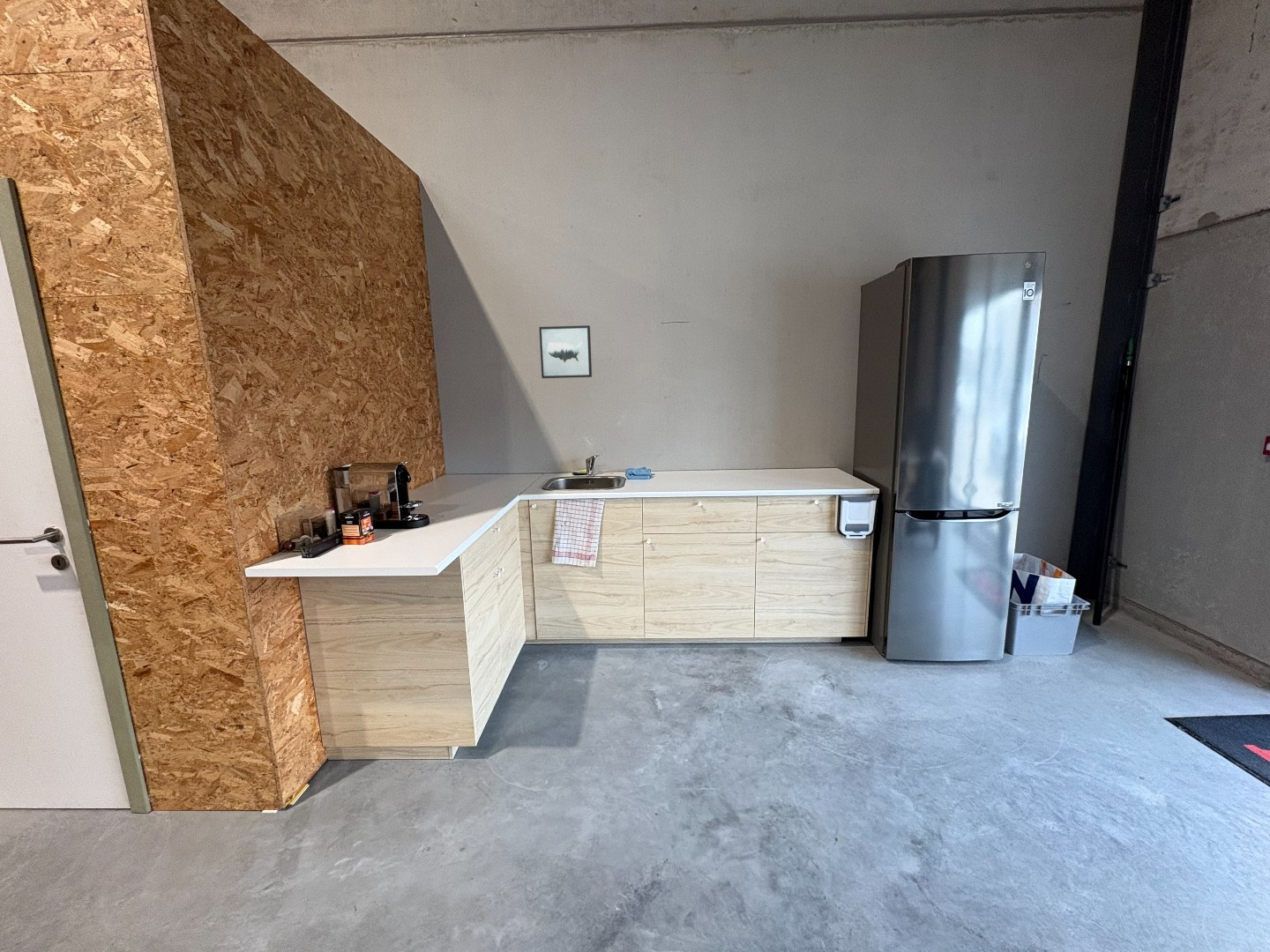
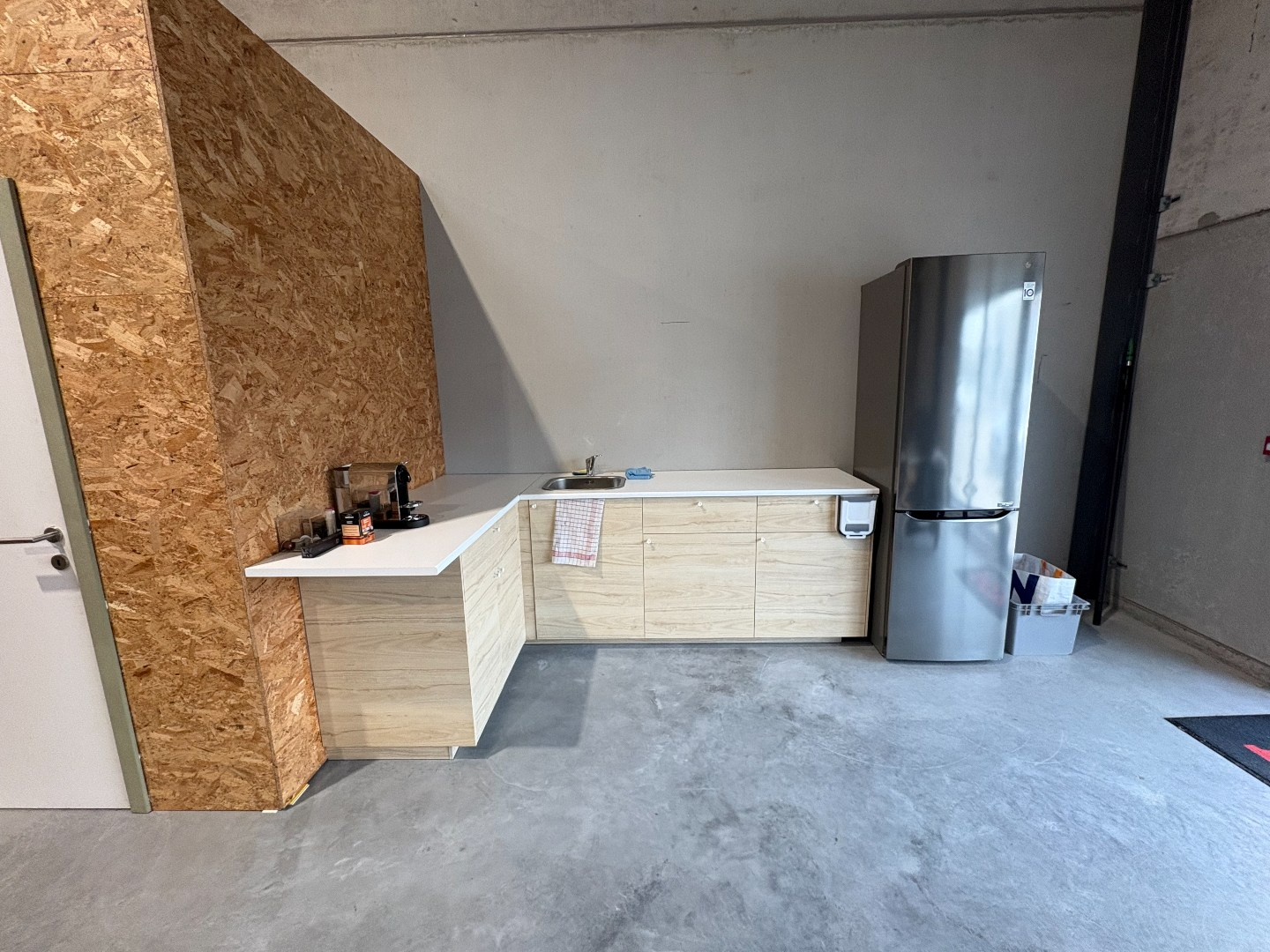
- wall art [538,324,593,379]
